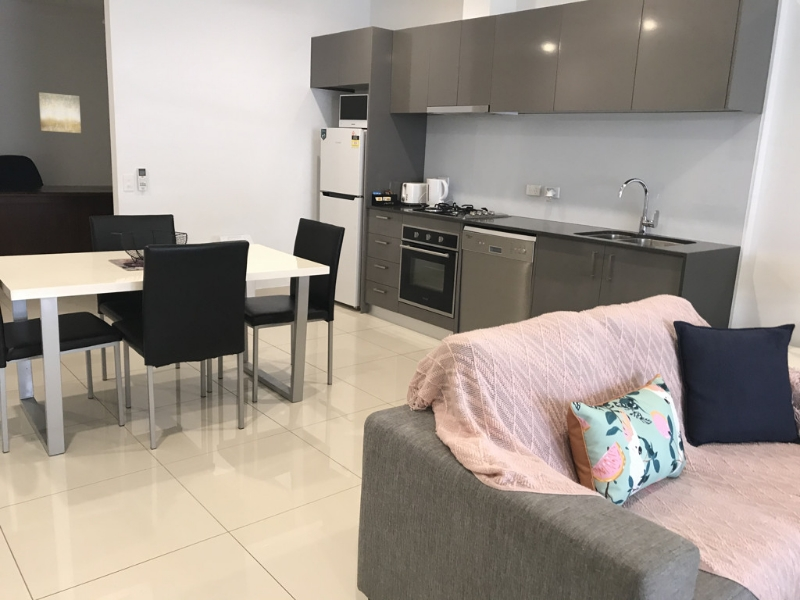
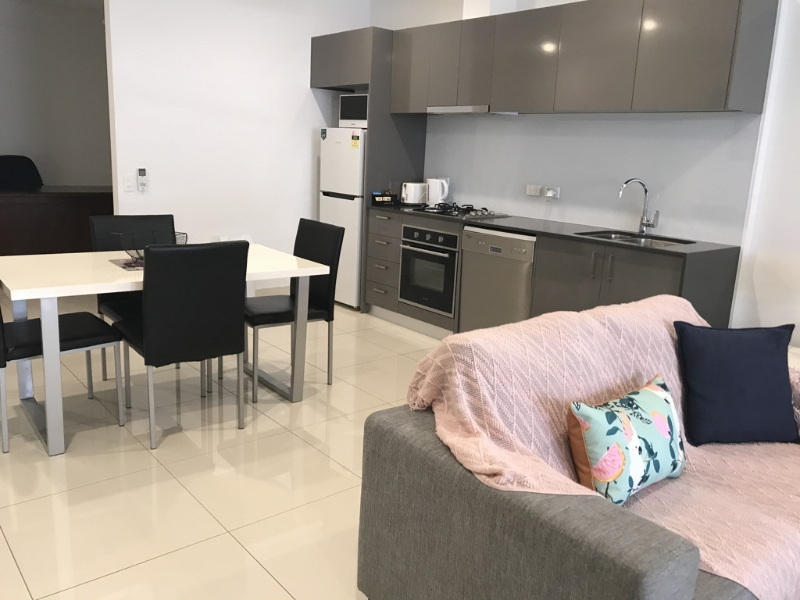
- wall art [38,91,82,134]
